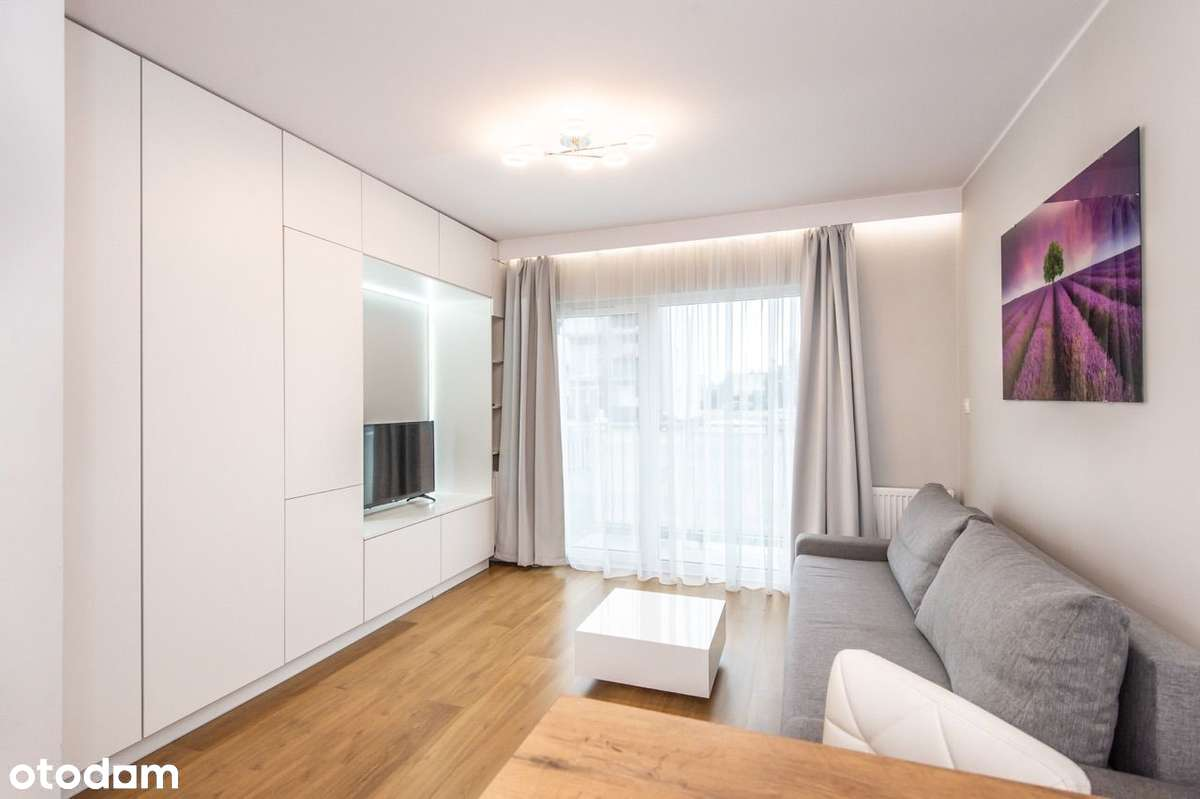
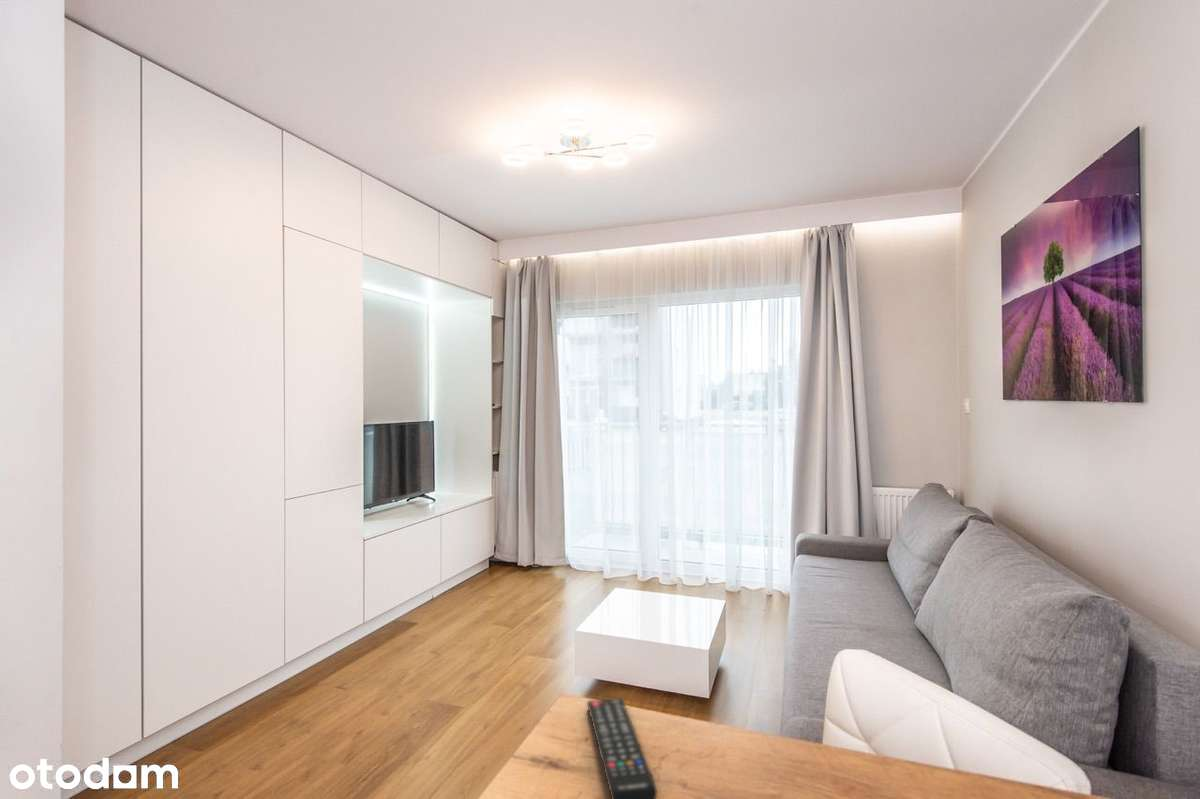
+ remote control [586,697,658,799]
